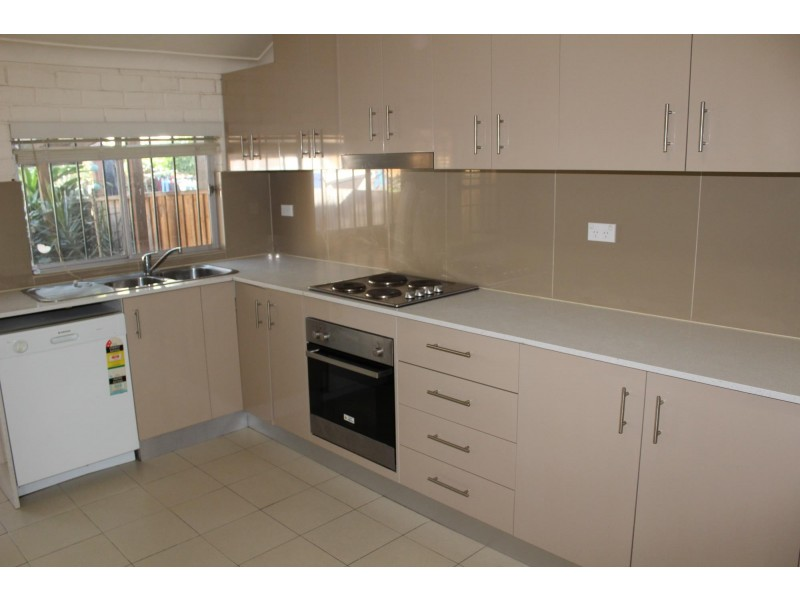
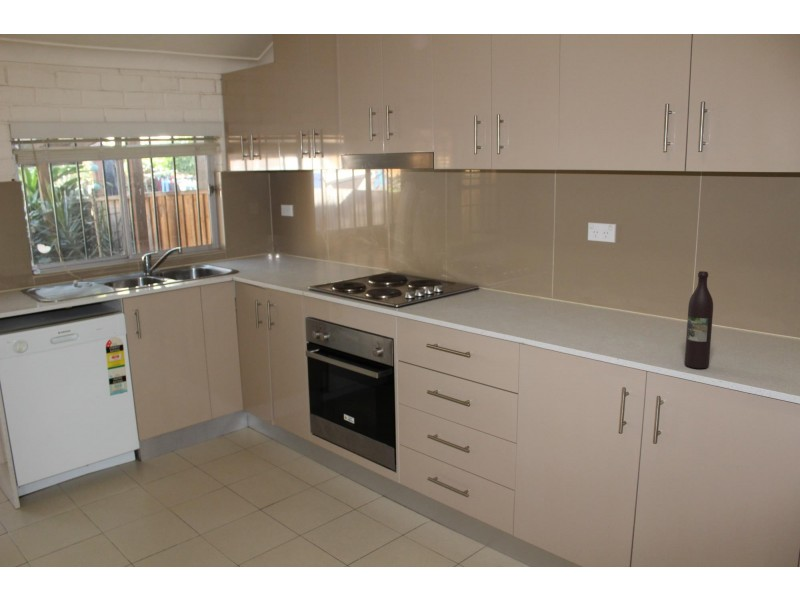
+ wine bottle [684,270,714,370]
